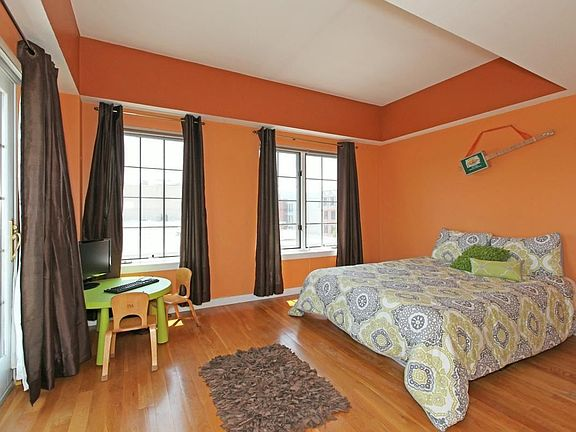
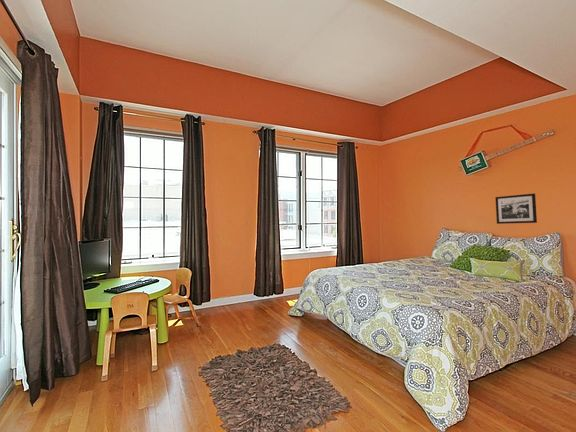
+ picture frame [494,193,538,225]
